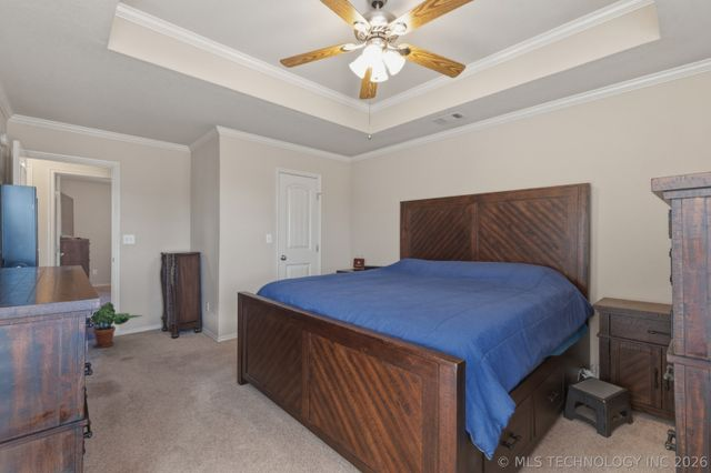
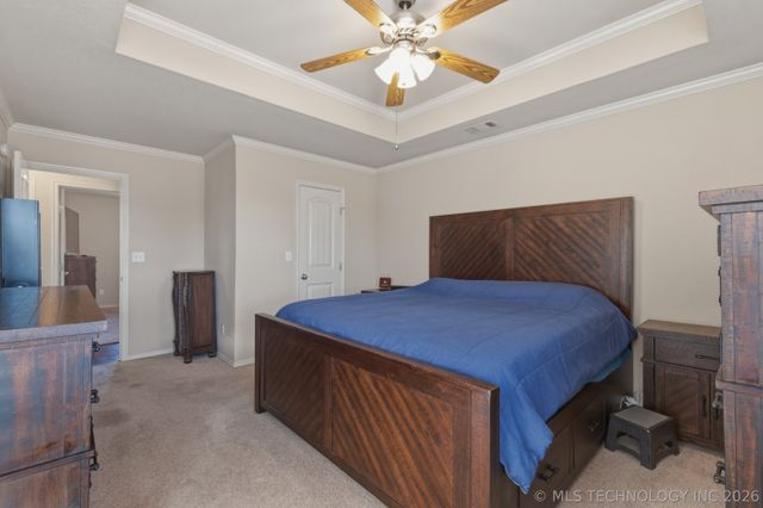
- potted plant [90,301,144,349]
